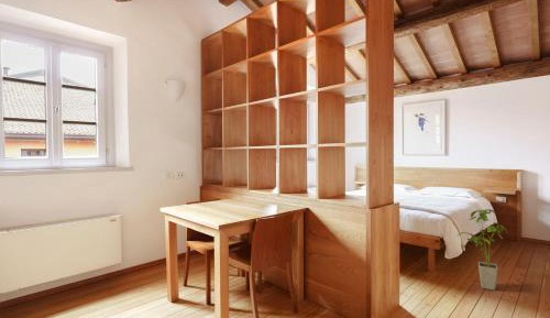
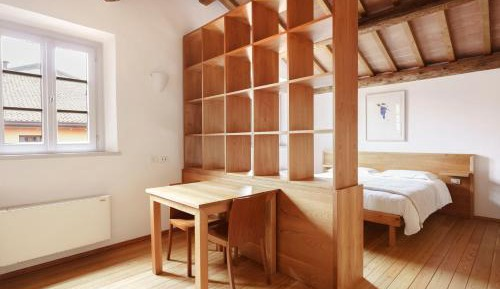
- house plant [457,208,508,292]
